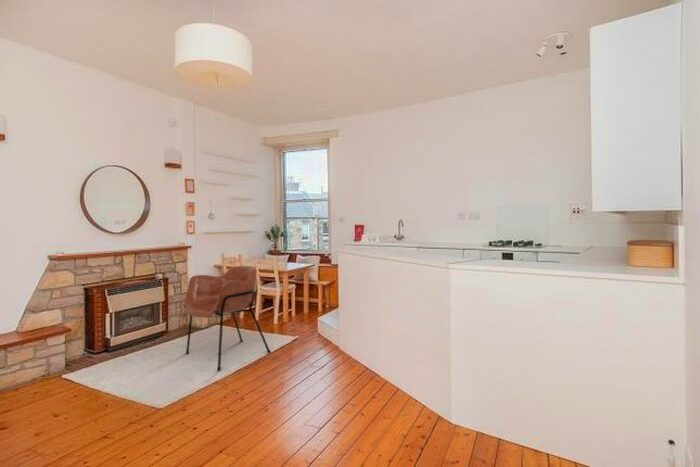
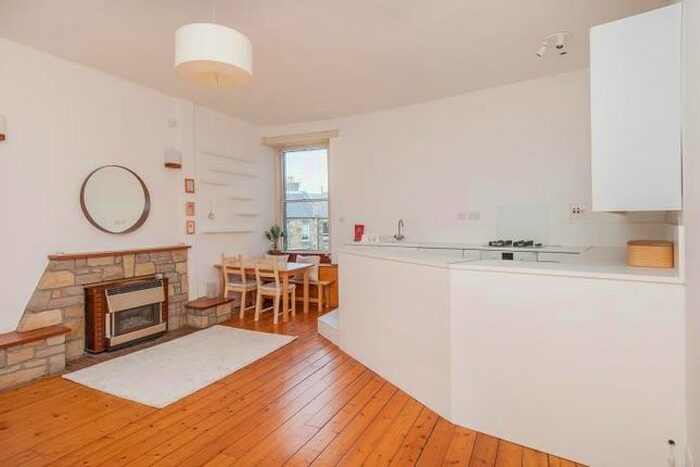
- armchair [183,265,271,372]
